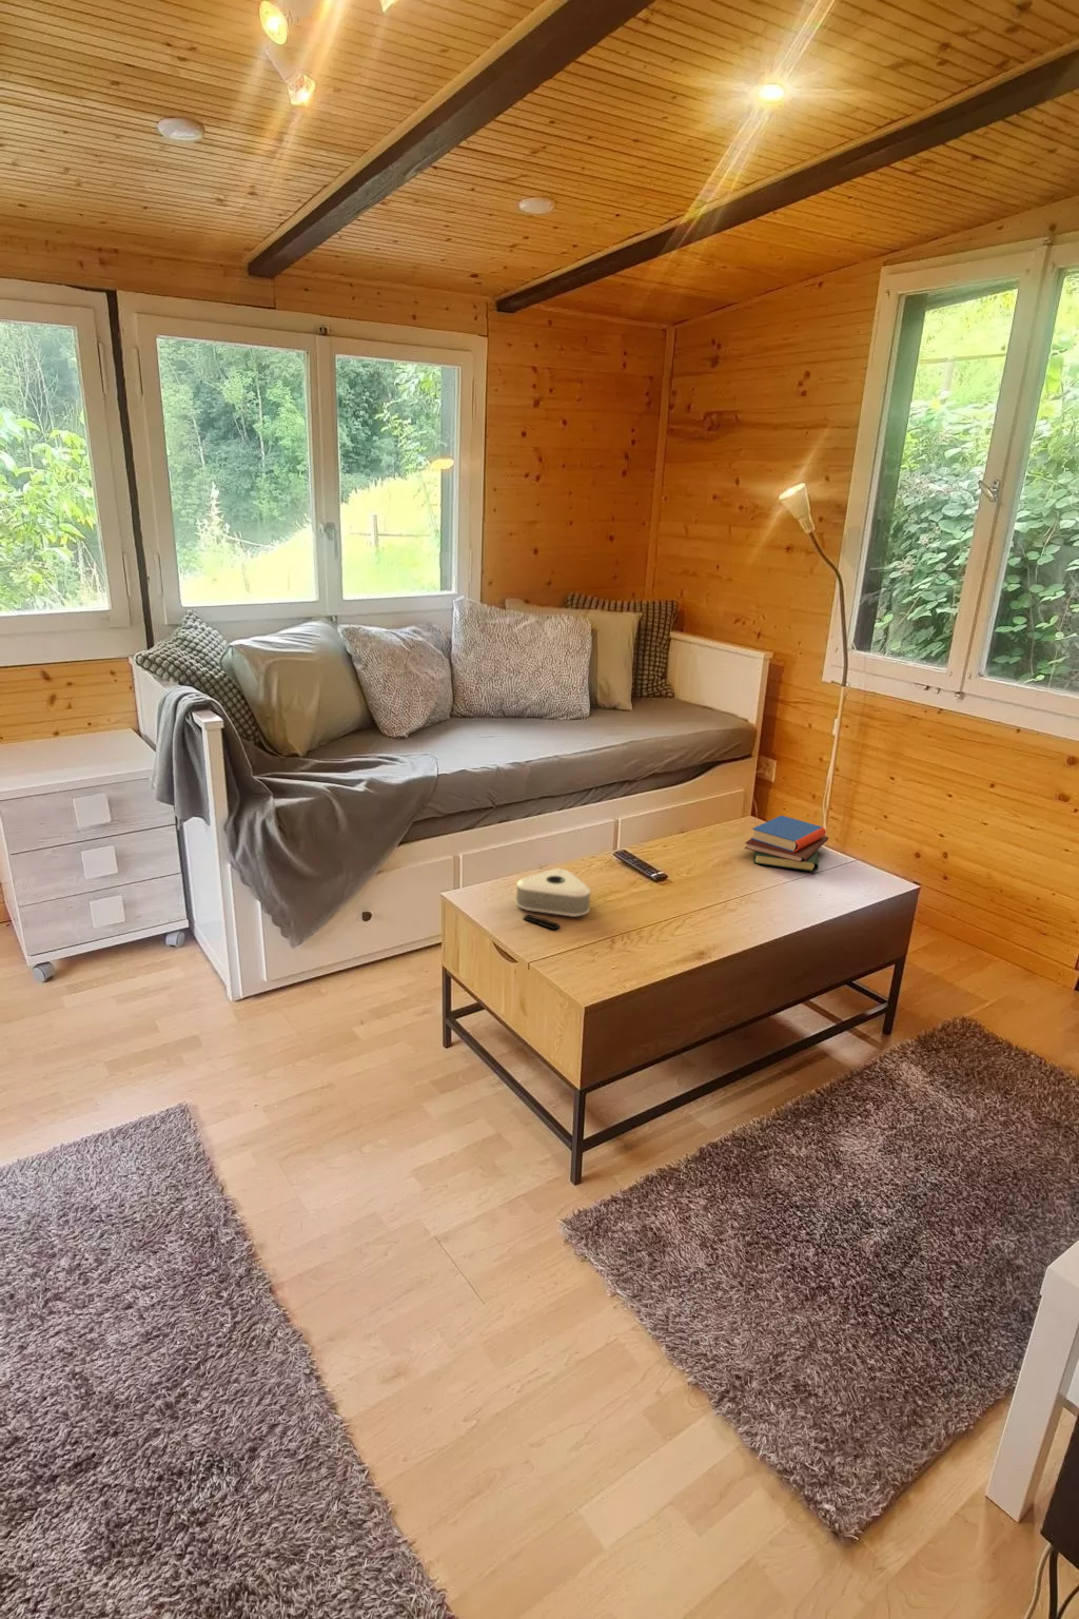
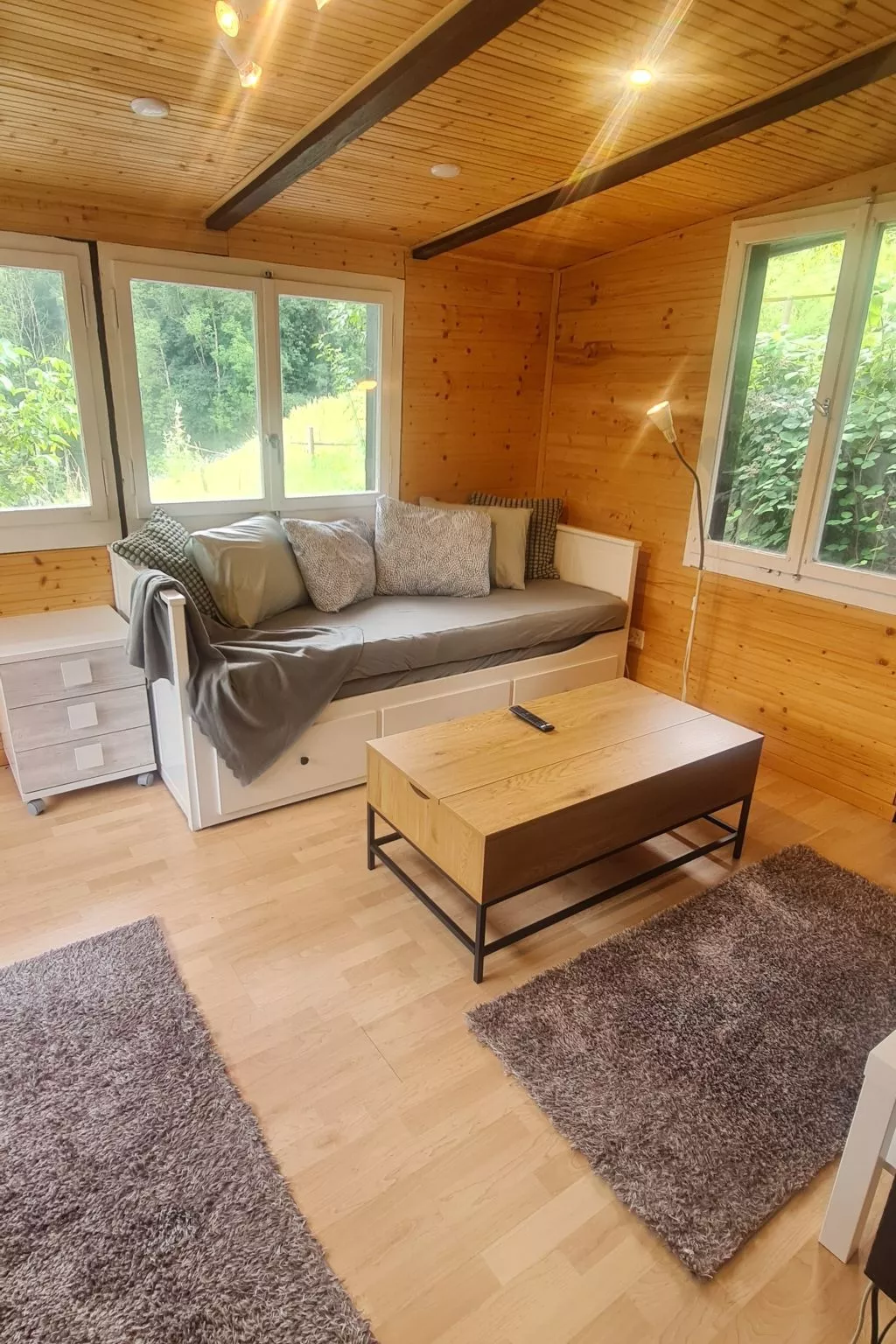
- book [744,814,830,873]
- speaker [515,867,591,931]
